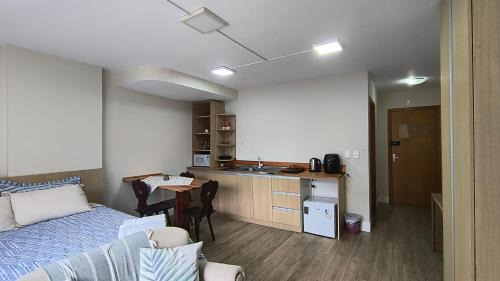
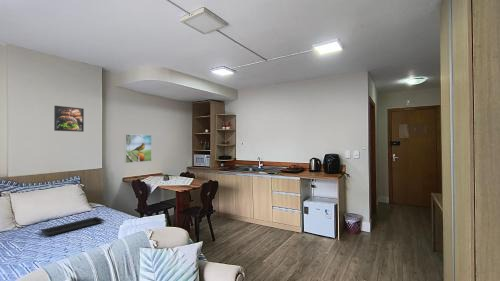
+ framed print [124,134,153,164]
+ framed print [53,105,85,133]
+ serving tray [40,216,106,237]
